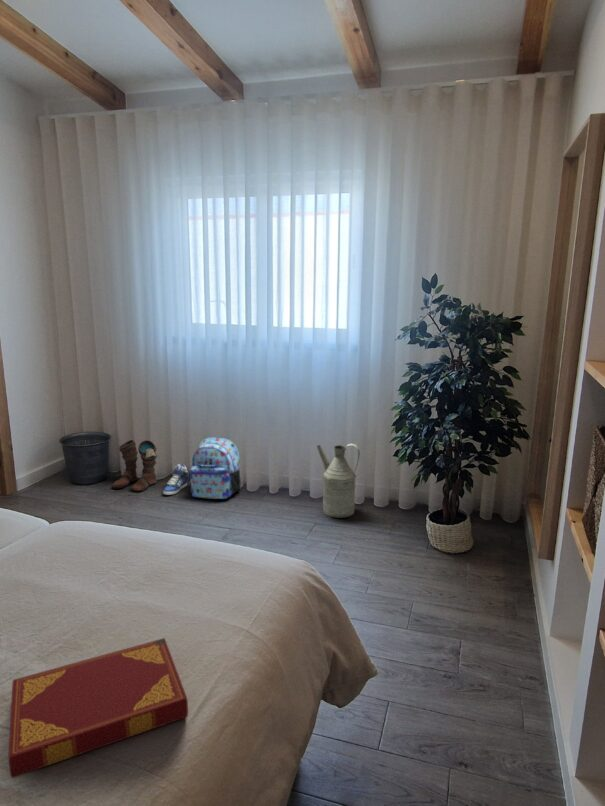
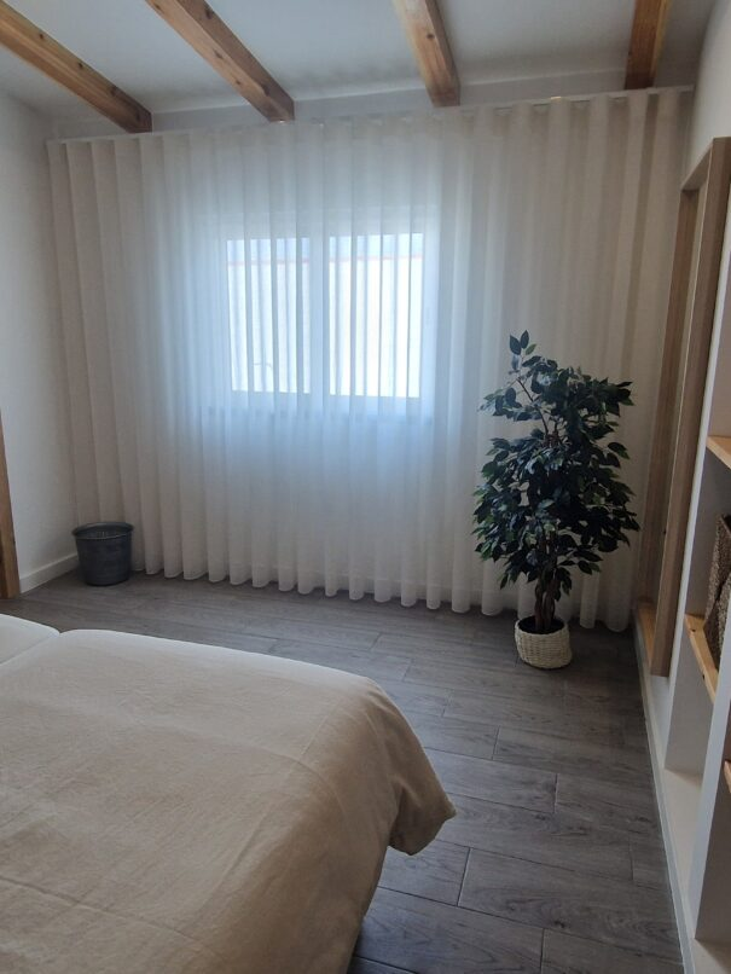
- hardback book [7,637,189,779]
- watering can [316,443,361,519]
- sneaker [162,463,189,496]
- boots [111,439,158,493]
- backpack [188,436,242,500]
